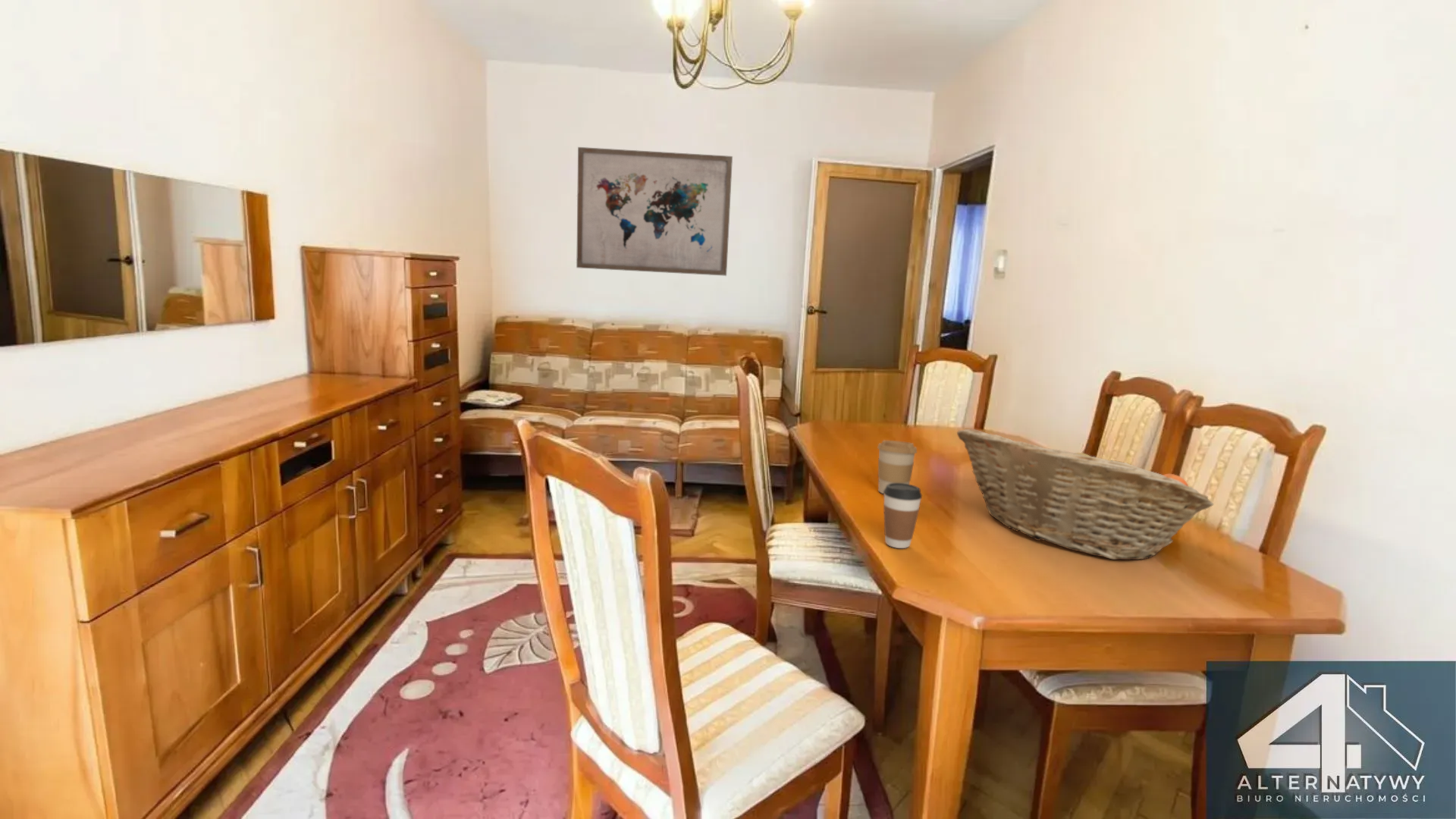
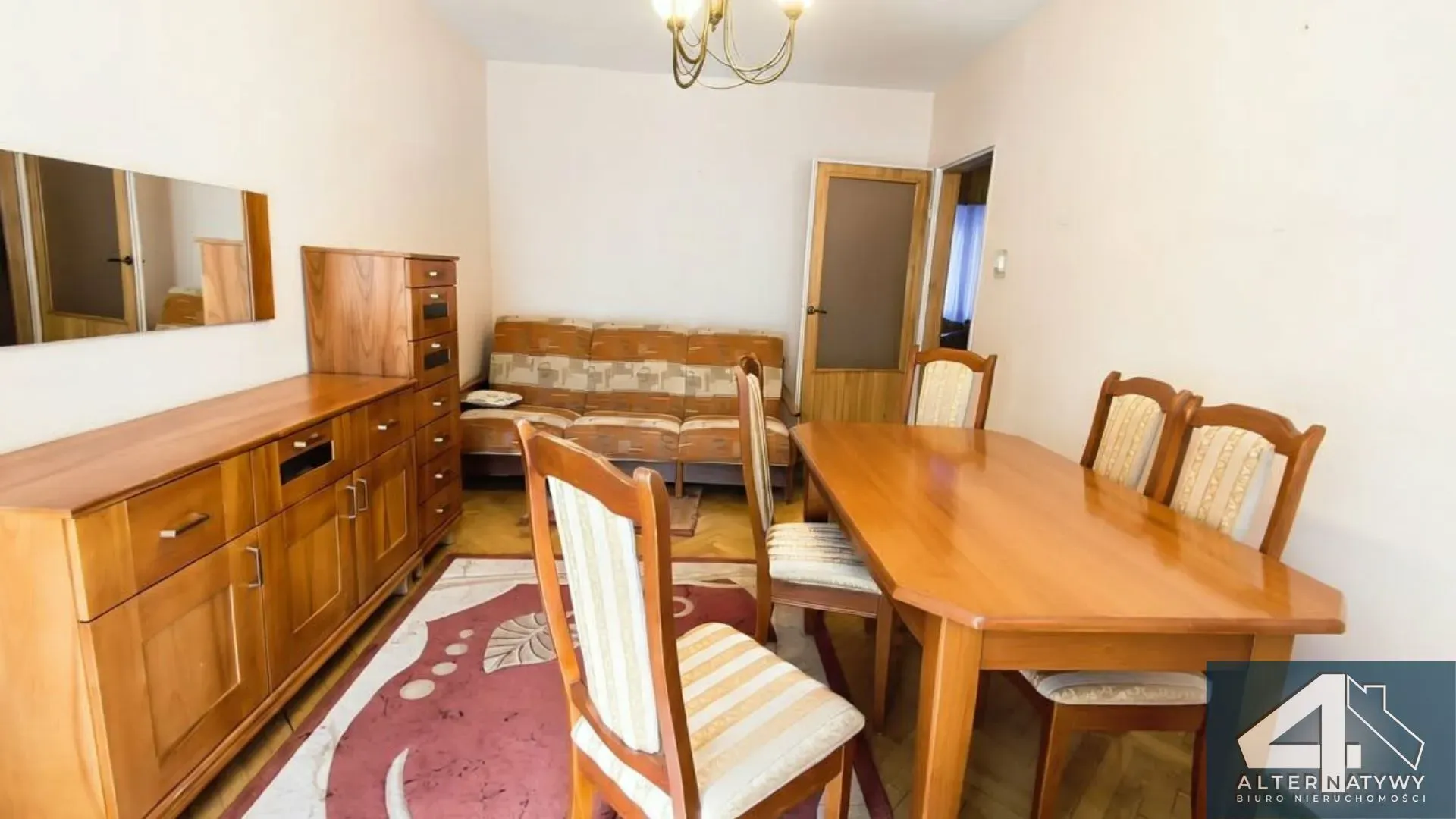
- wall art [576,146,733,277]
- fruit basket [956,428,1215,560]
- coffee cup [883,483,923,549]
- coffee cup [877,440,918,494]
